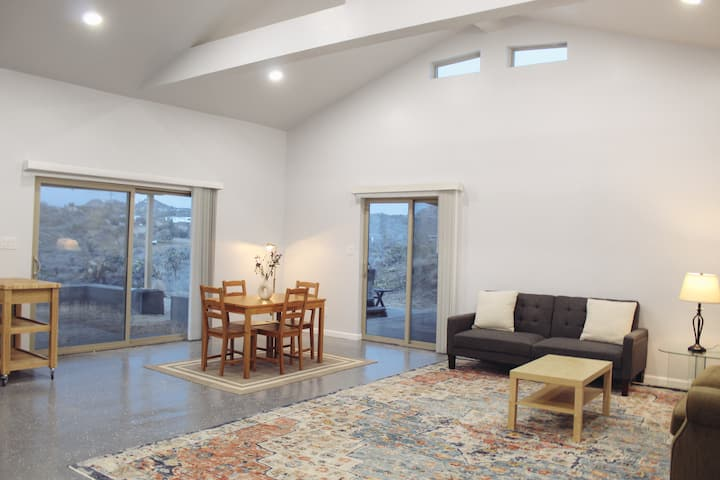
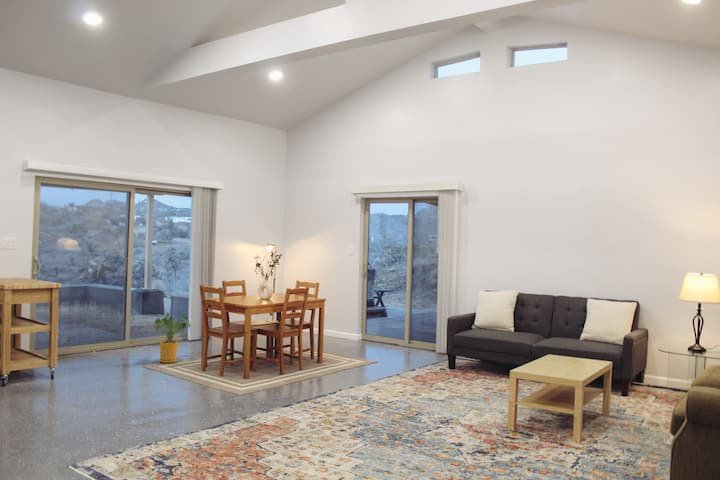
+ house plant [151,312,192,364]
